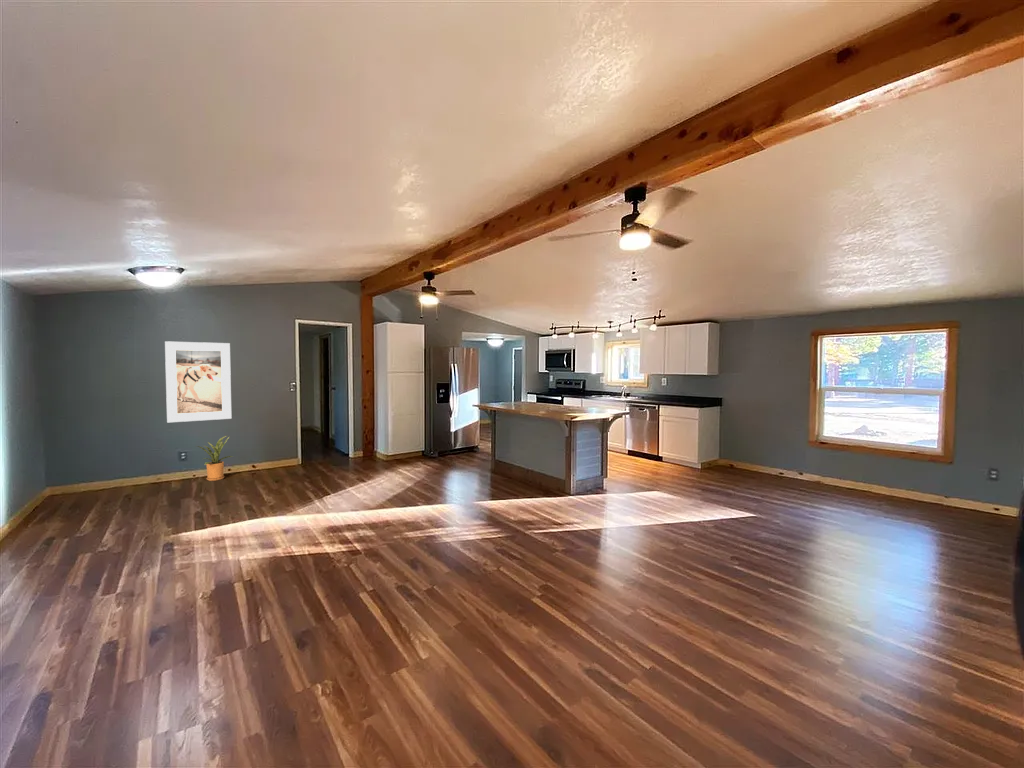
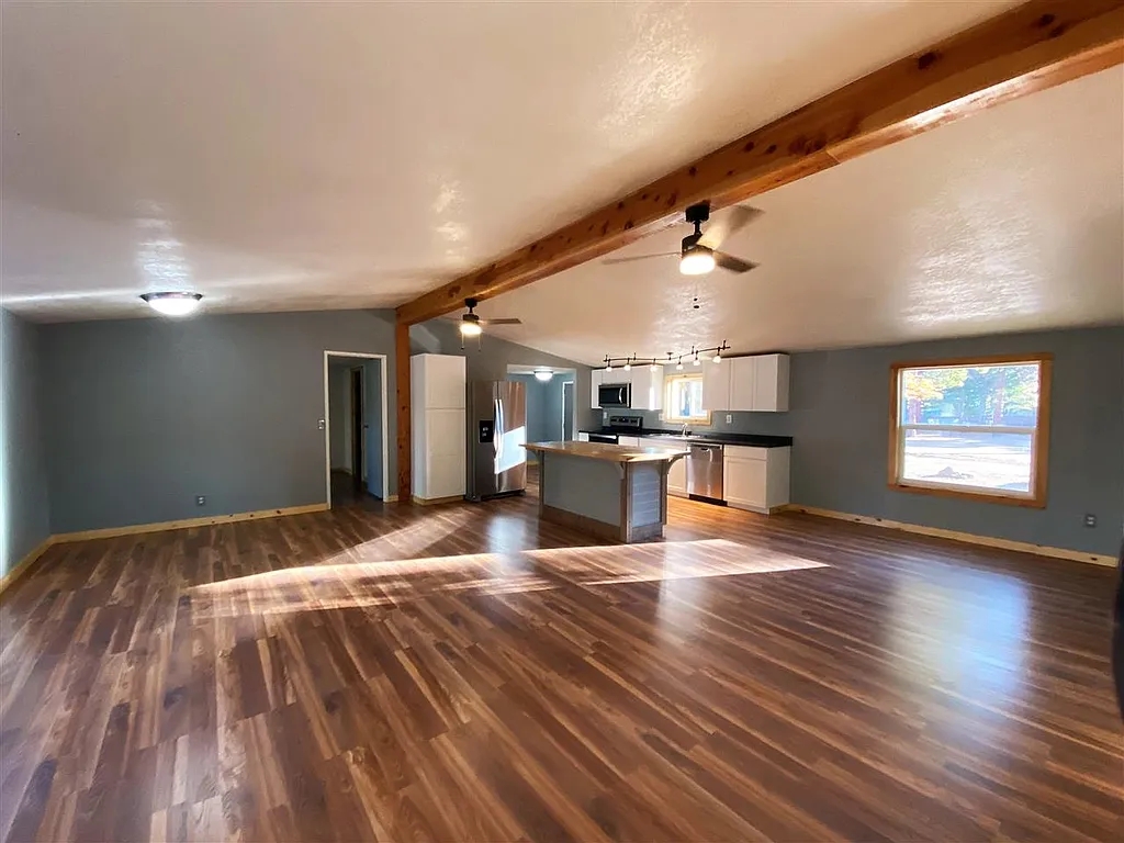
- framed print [164,340,232,423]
- house plant [196,435,234,482]
